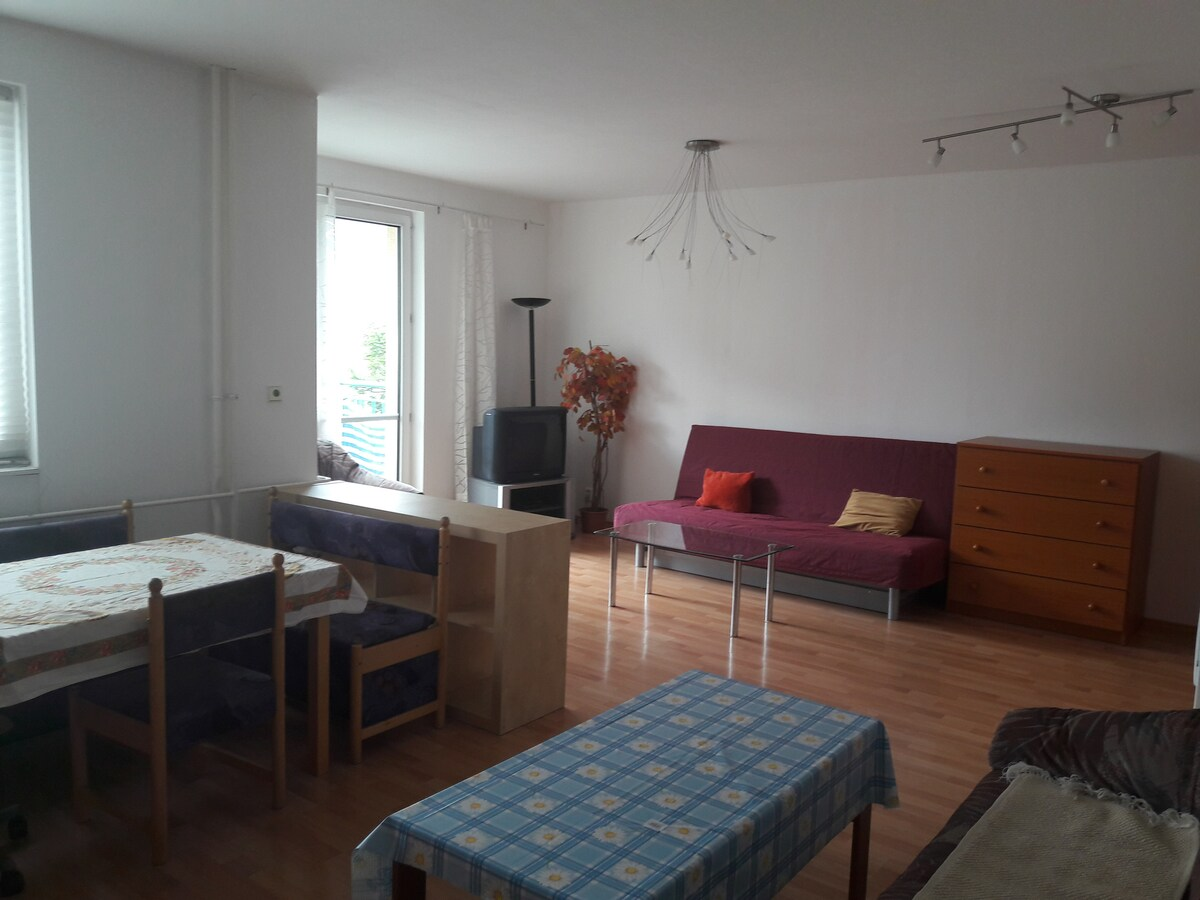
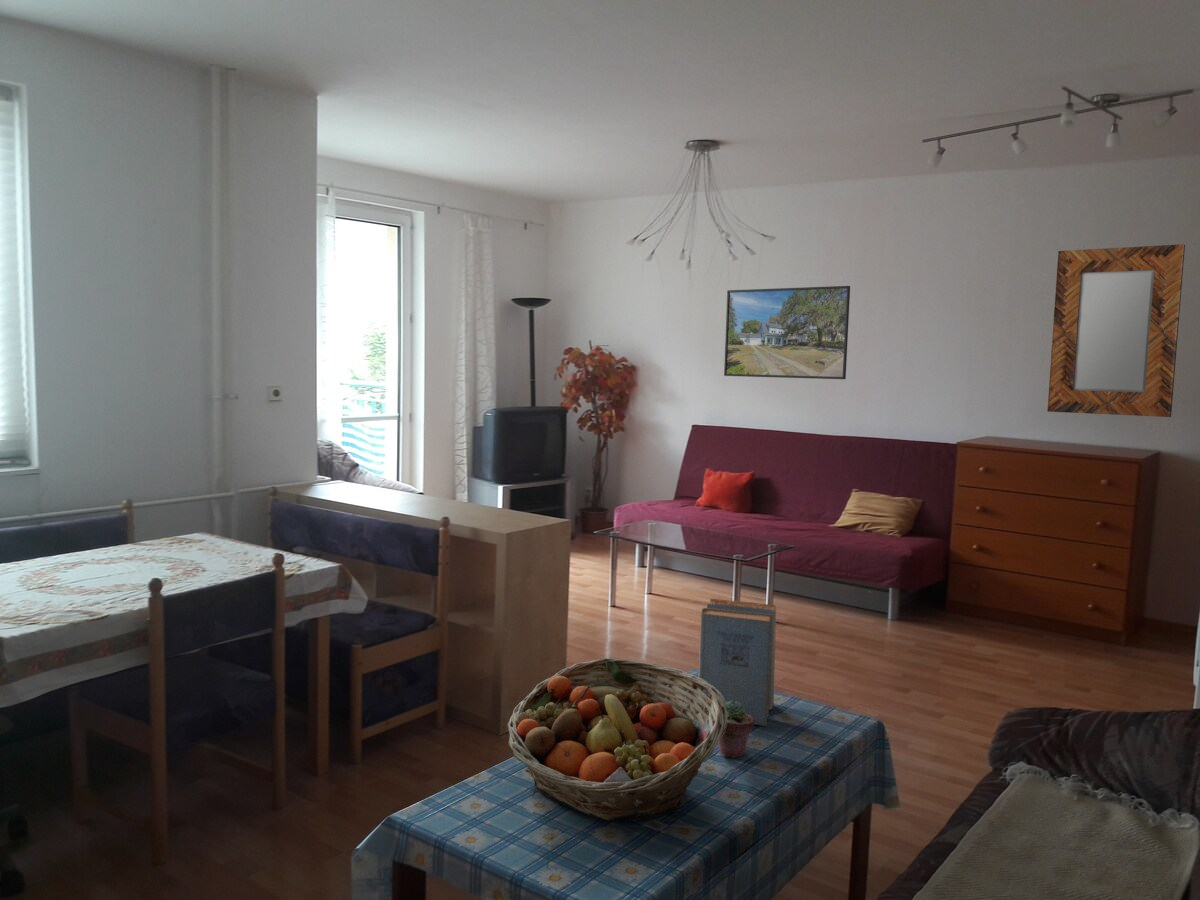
+ fruit basket [506,657,727,822]
+ potted succulent [718,700,755,758]
+ book [698,598,777,727]
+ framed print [723,285,851,380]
+ home mirror [1046,243,1186,418]
